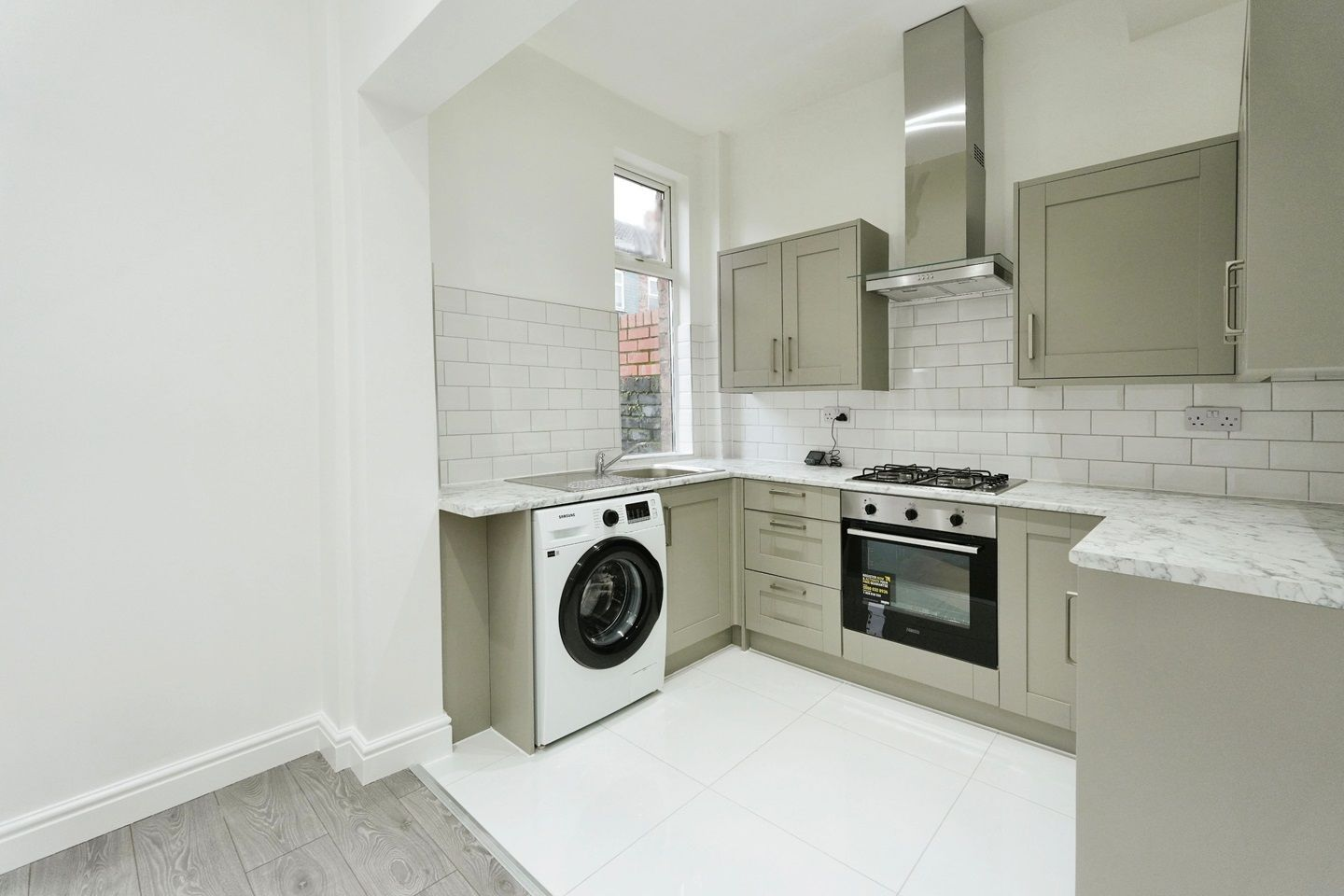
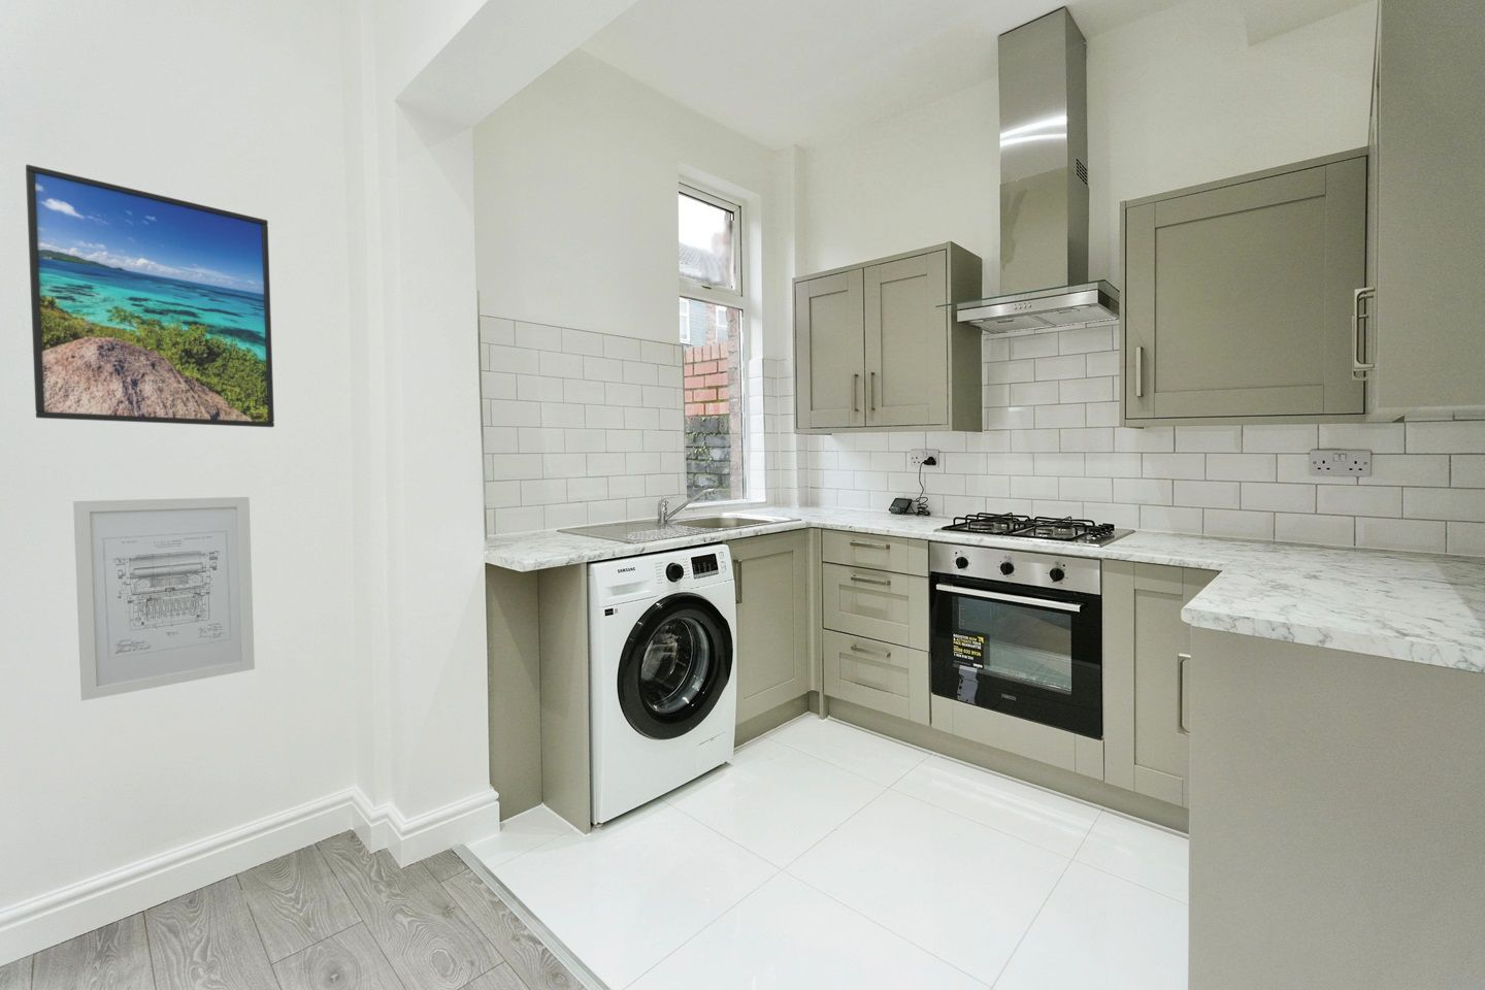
+ wall art [72,496,255,703]
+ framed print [24,164,275,428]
